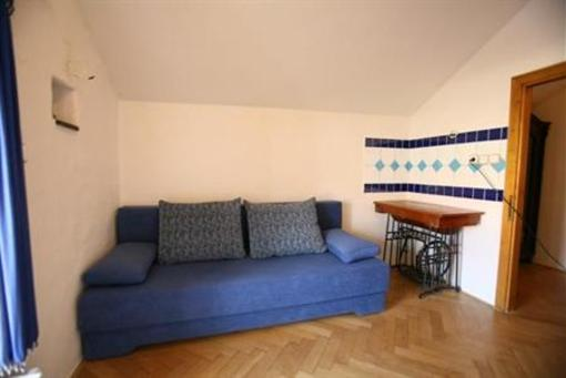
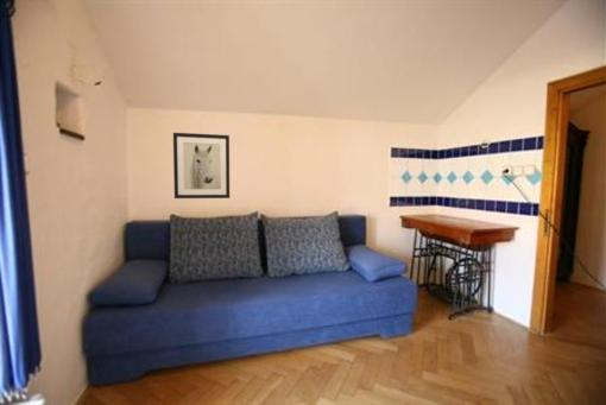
+ wall art [172,132,231,200]
